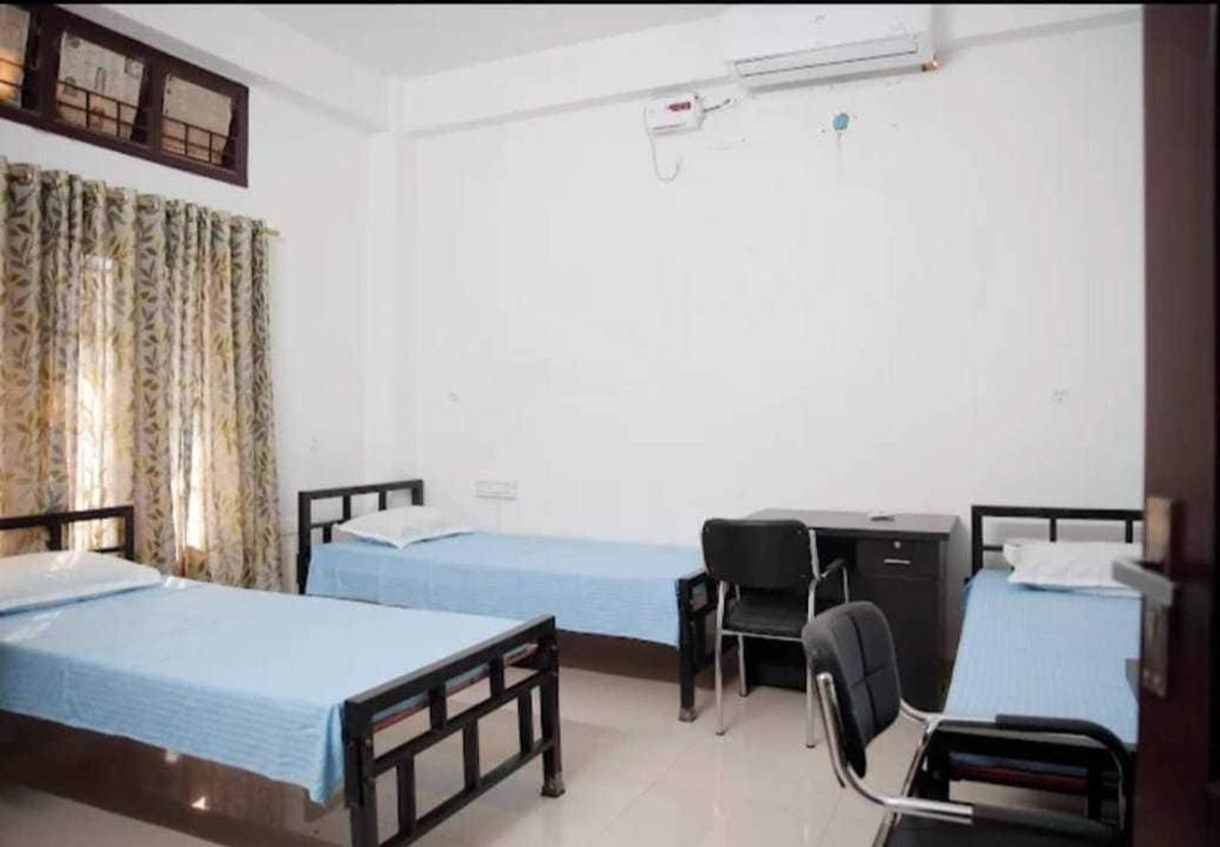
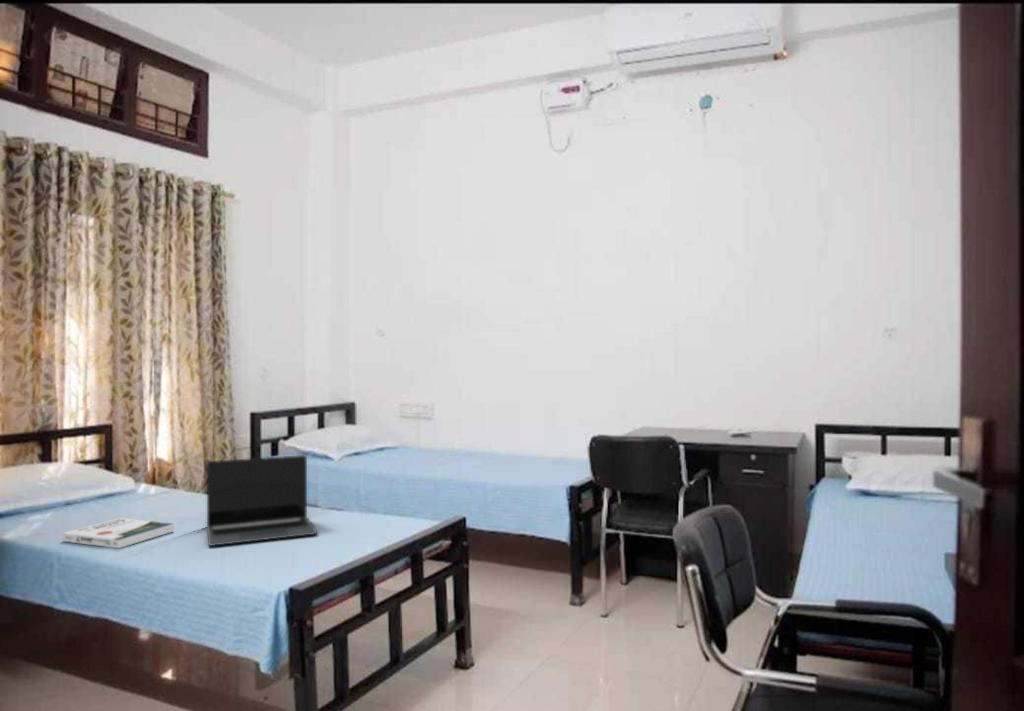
+ book [61,517,175,549]
+ laptop [206,454,318,547]
